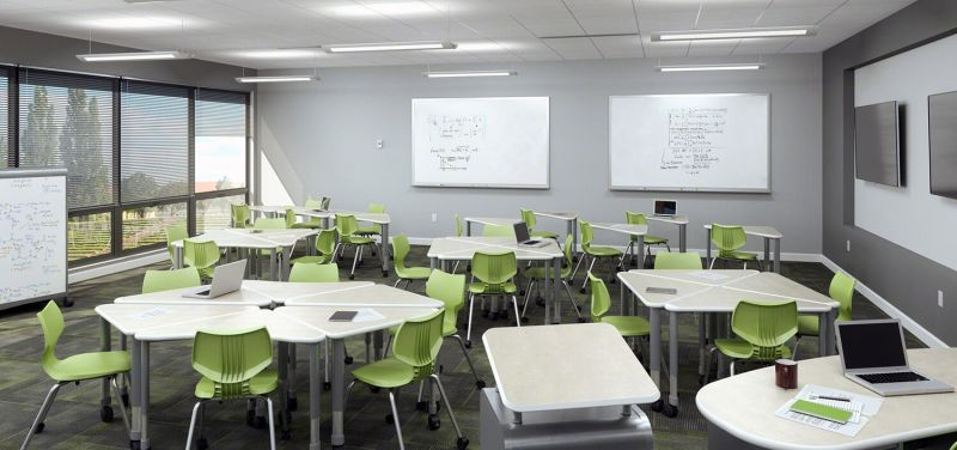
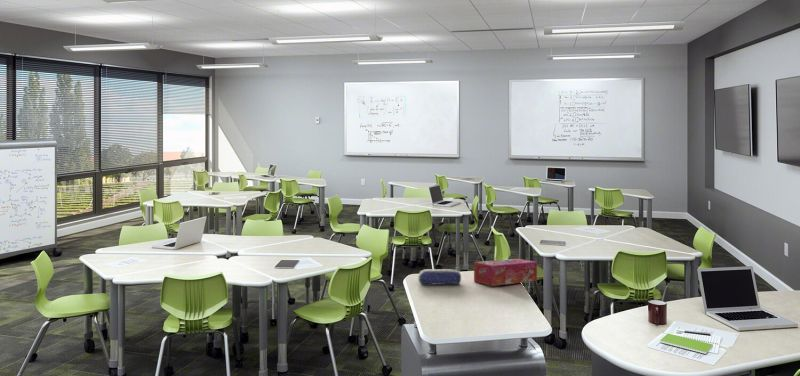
+ pencil case [417,268,462,286]
+ tissue box [473,258,538,287]
